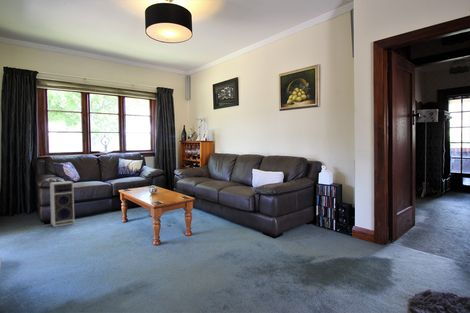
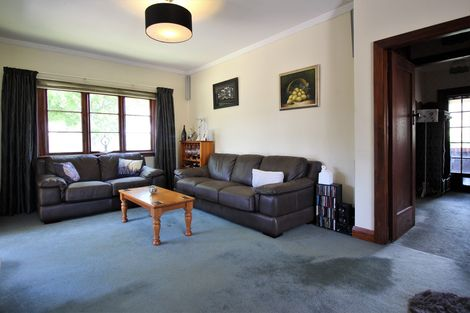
- speaker [49,180,75,228]
